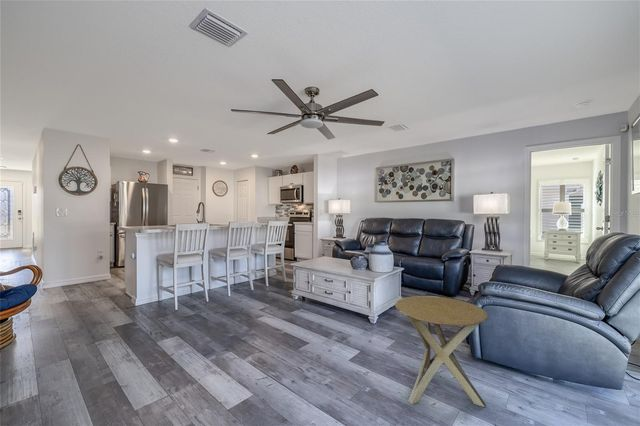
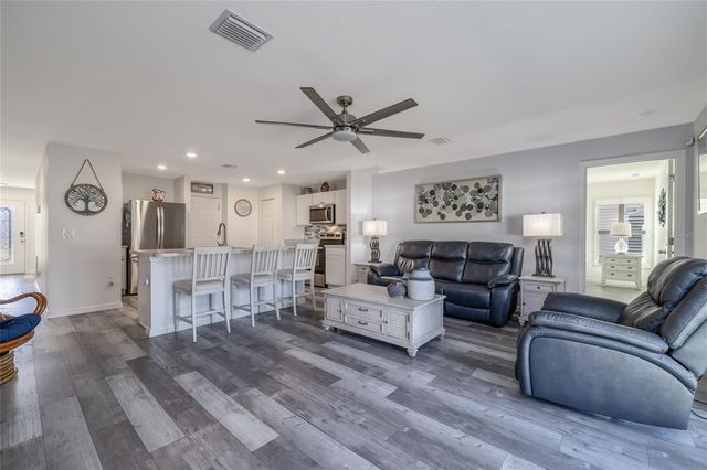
- side table [394,295,489,408]
